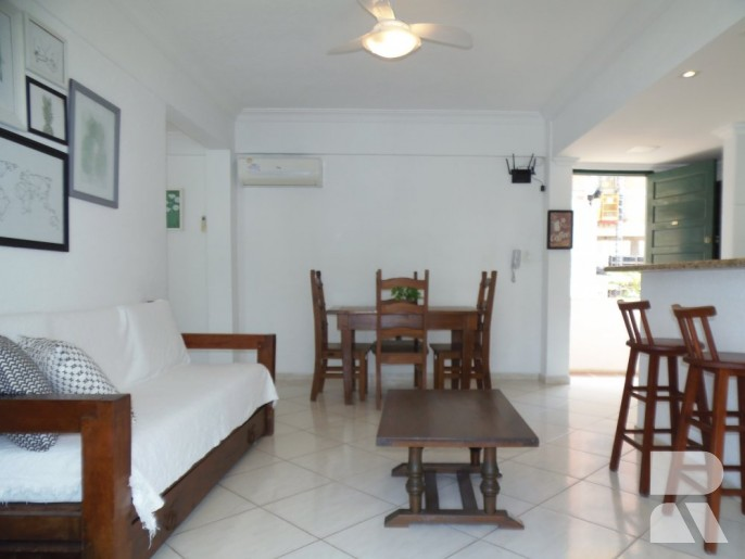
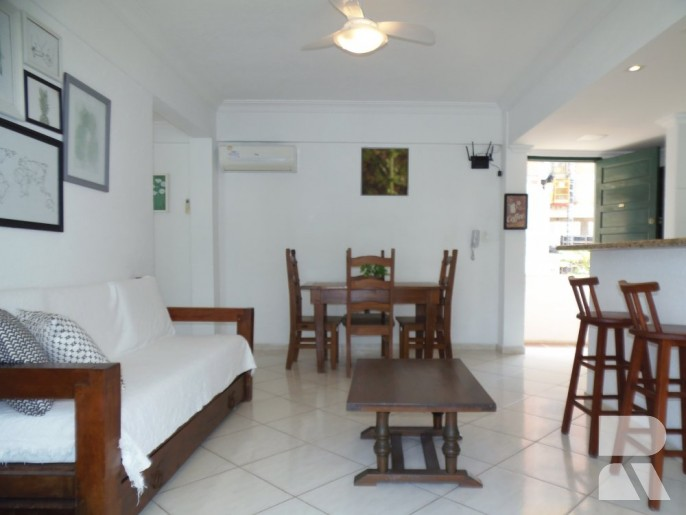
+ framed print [360,146,410,197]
